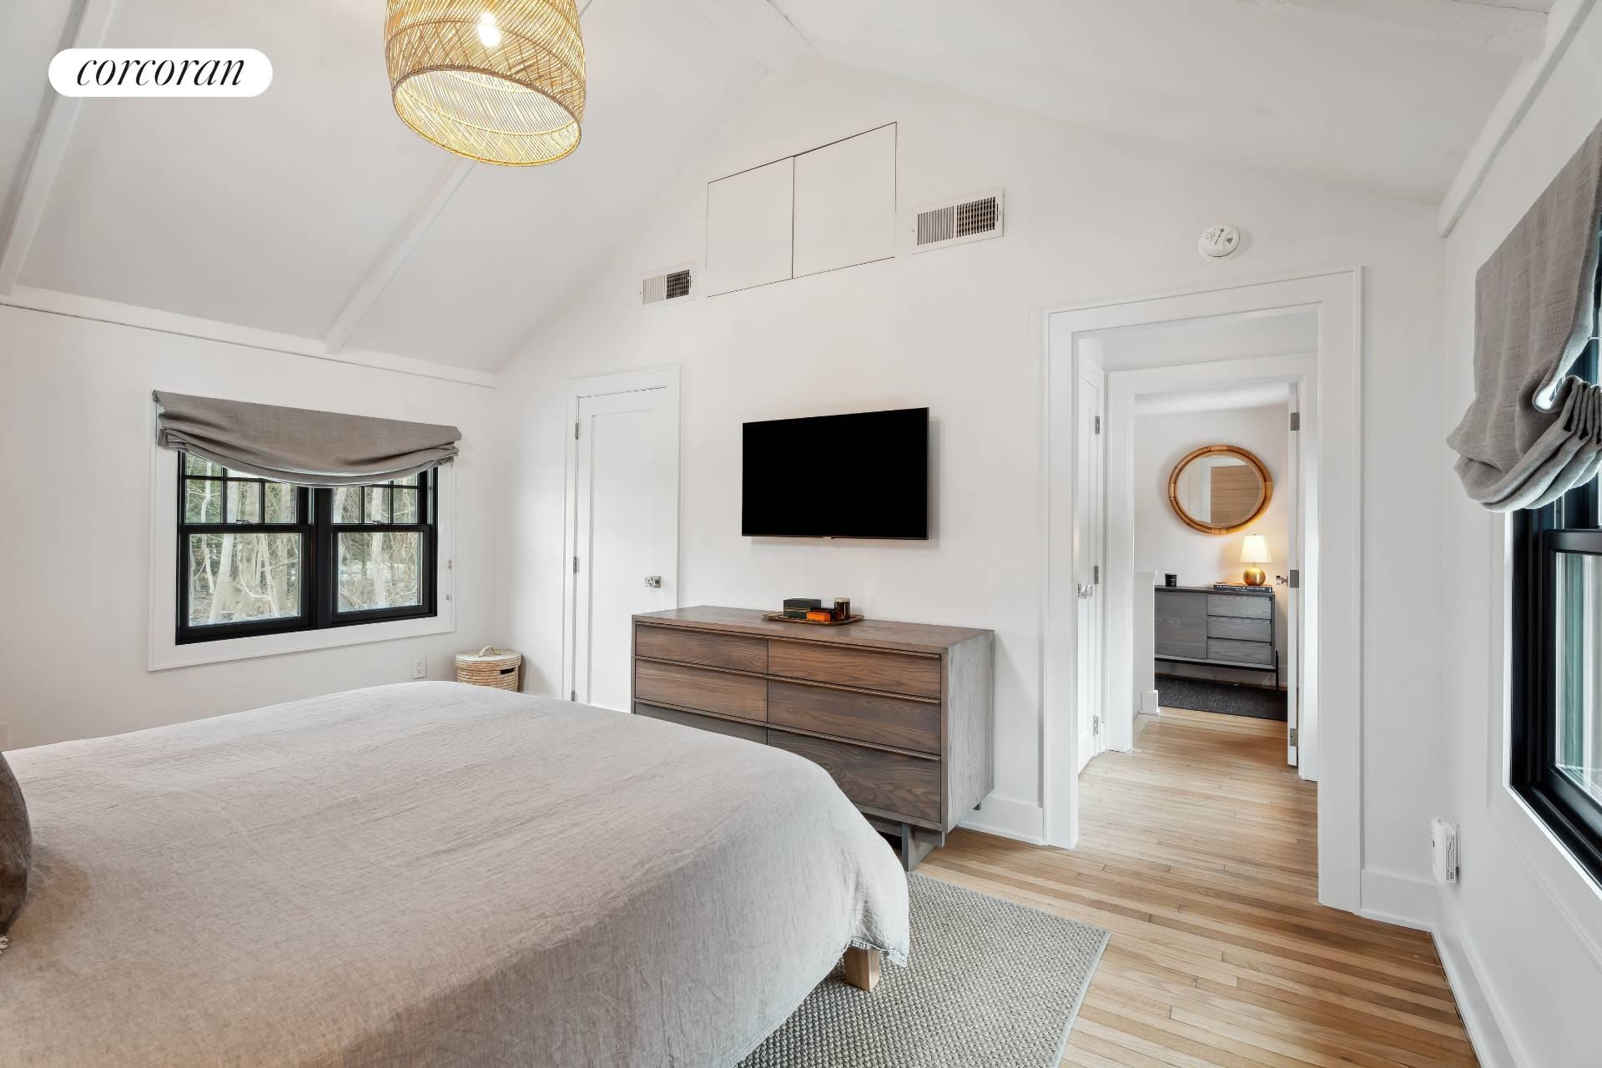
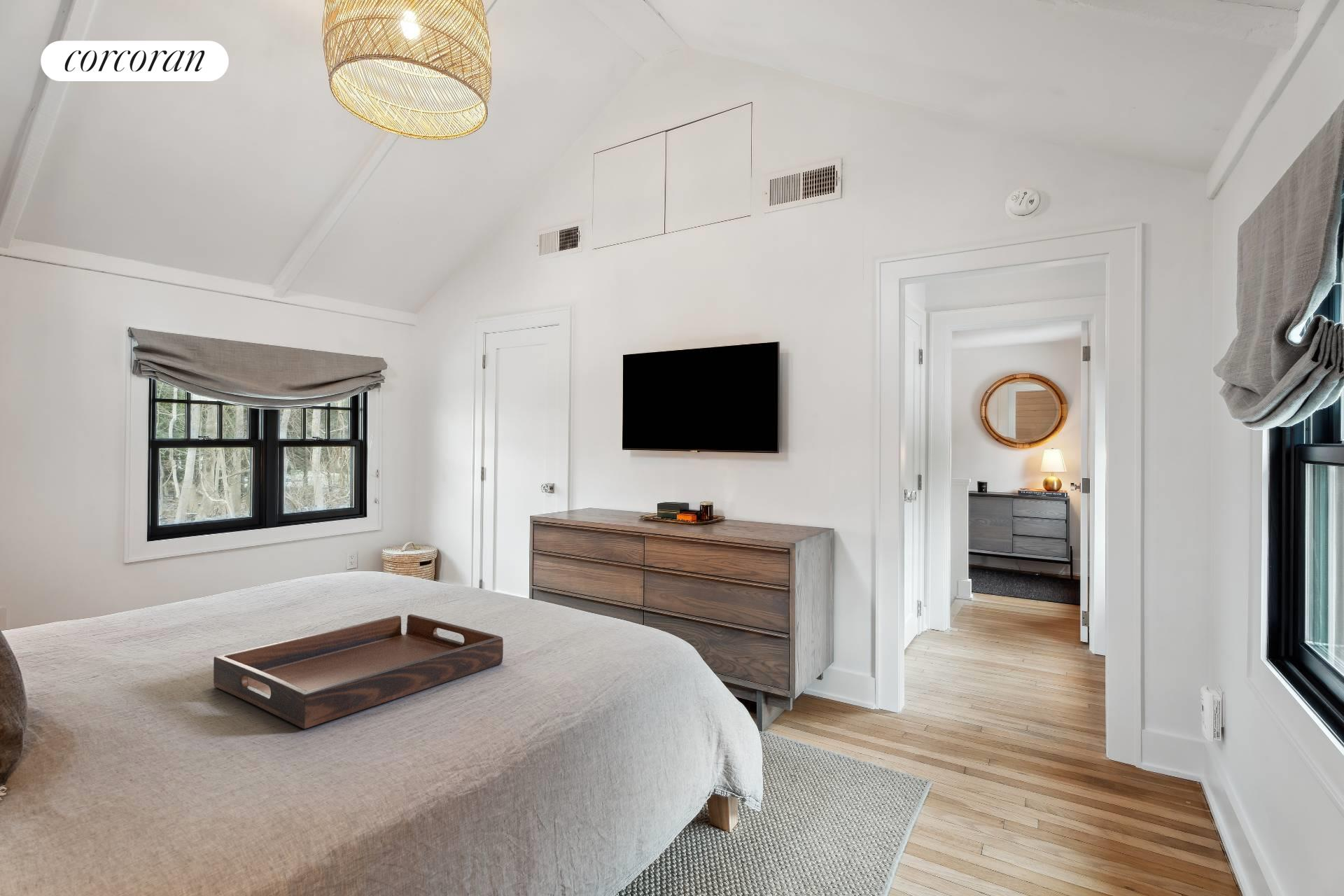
+ serving tray [213,614,504,729]
